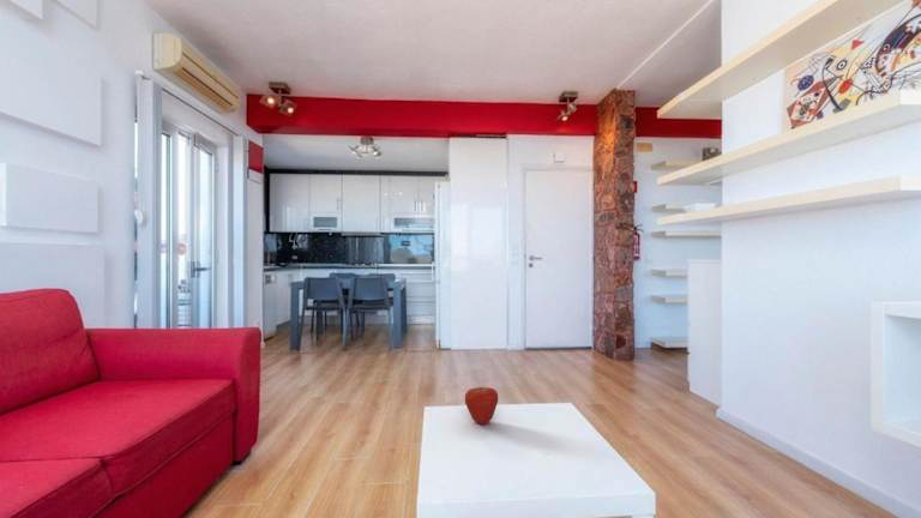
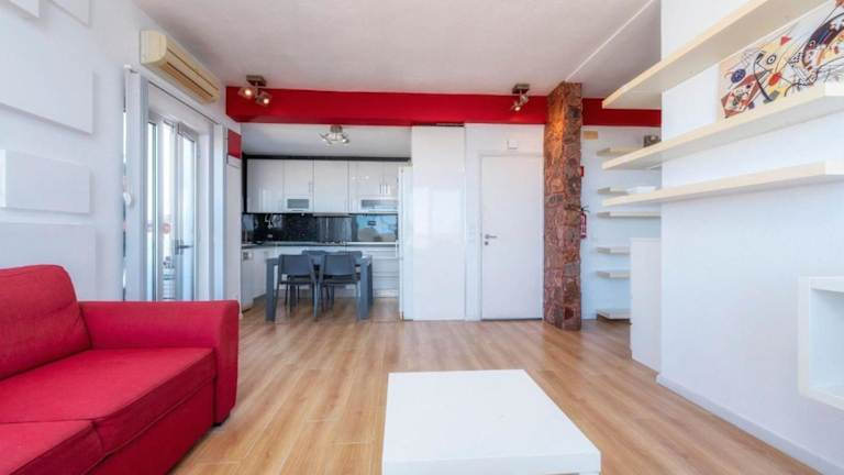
- apple [464,385,499,426]
